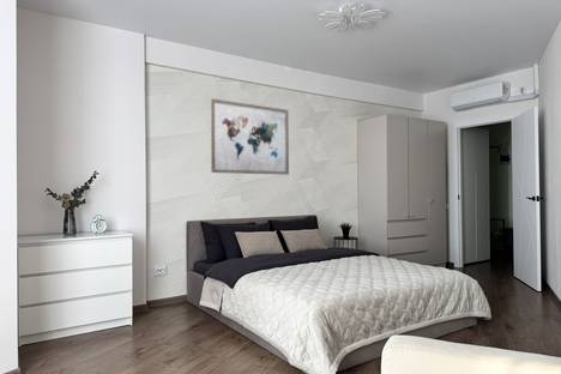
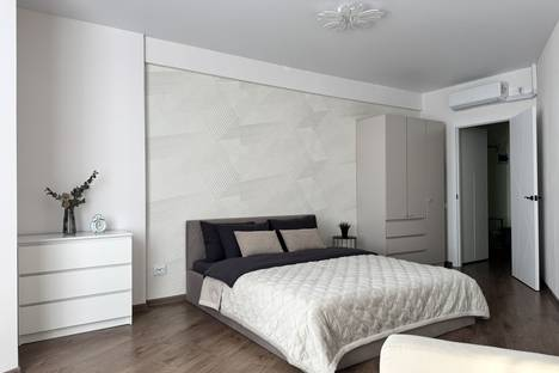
- wall art [210,97,290,176]
